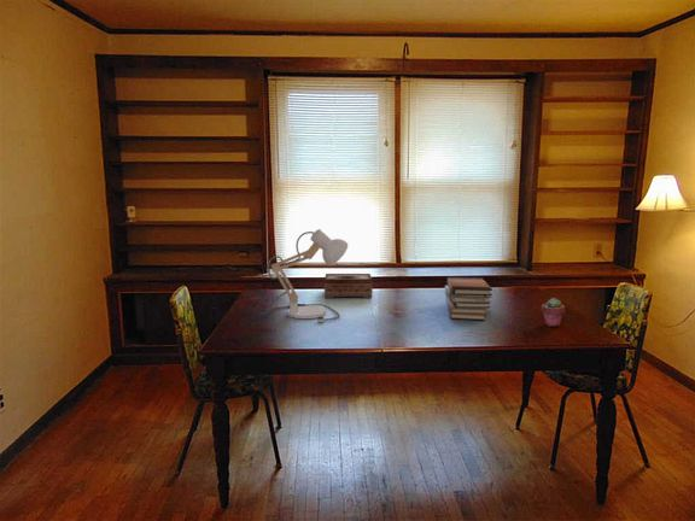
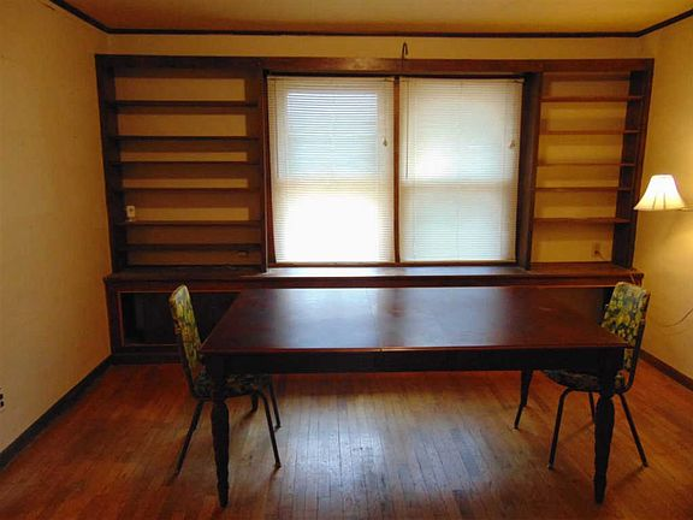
- book stack [444,276,493,321]
- potted succulent [541,297,566,328]
- desk lamp [267,228,349,323]
- tissue box [323,273,374,299]
